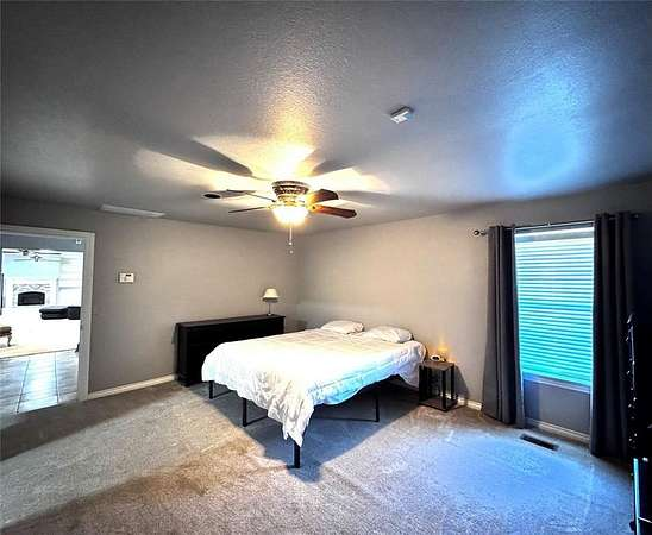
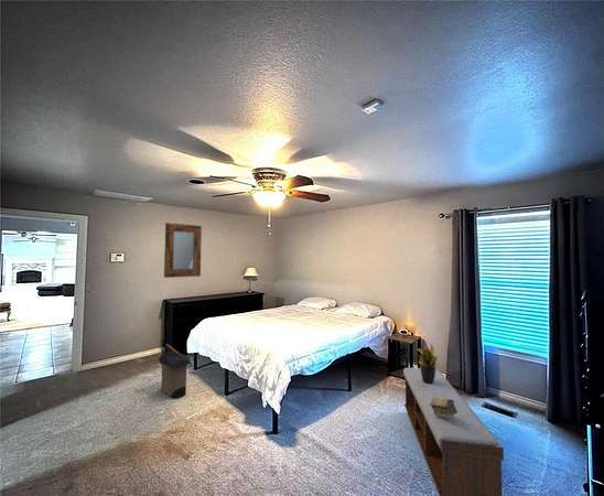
+ home mirror [163,222,203,279]
+ bench [402,367,505,496]
+ potted plant [416,344,442,384]
+ laundry hamper [158,343,193,400]
+ decorative box [430,397,457,419]
